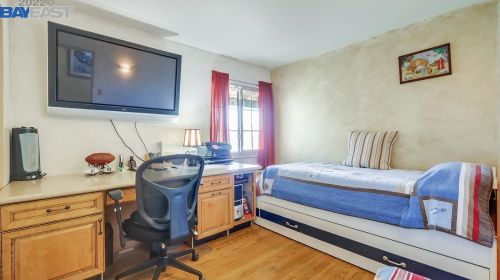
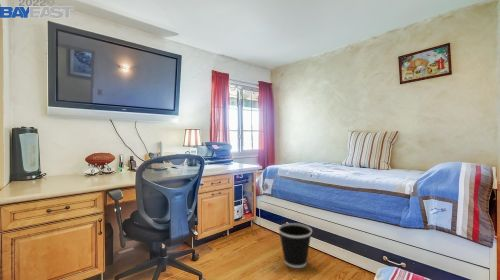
+ wastebasket [277,222,313,269]
